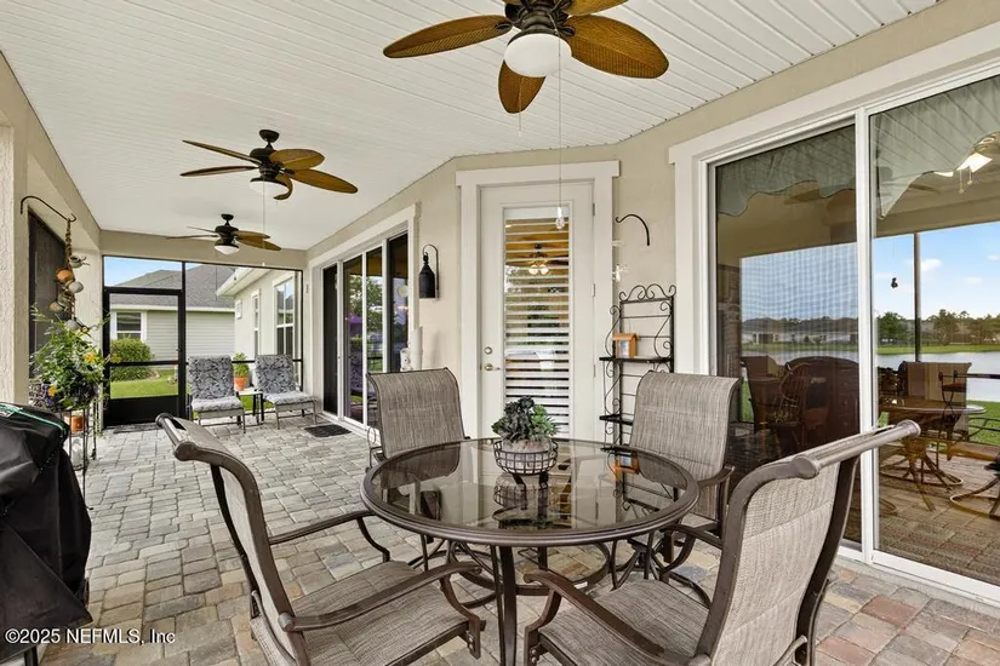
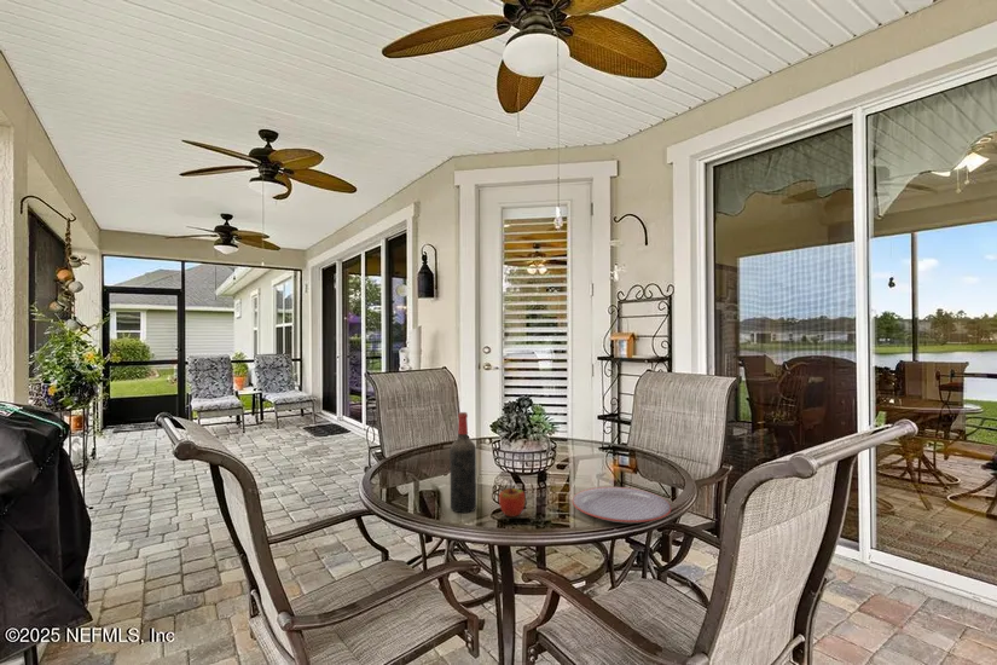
+ apple [498,479,526,517]
+ plate [572,486,672,525]
+ wine bottle [448,411,477,514]
